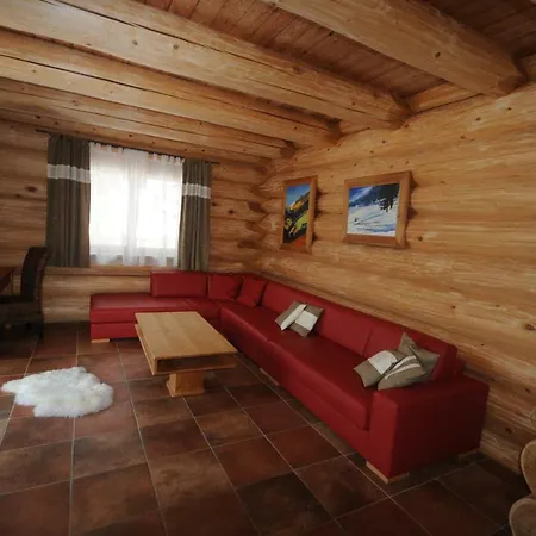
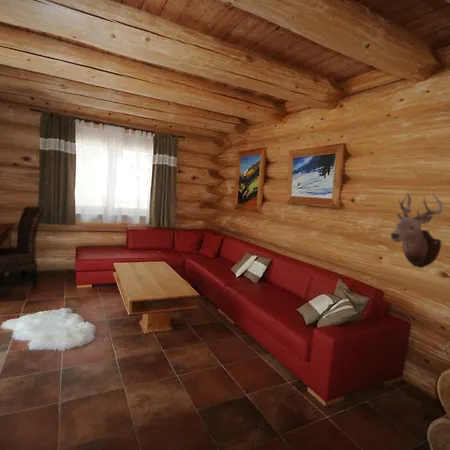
+ mounted trophy [390,190,444,269]
